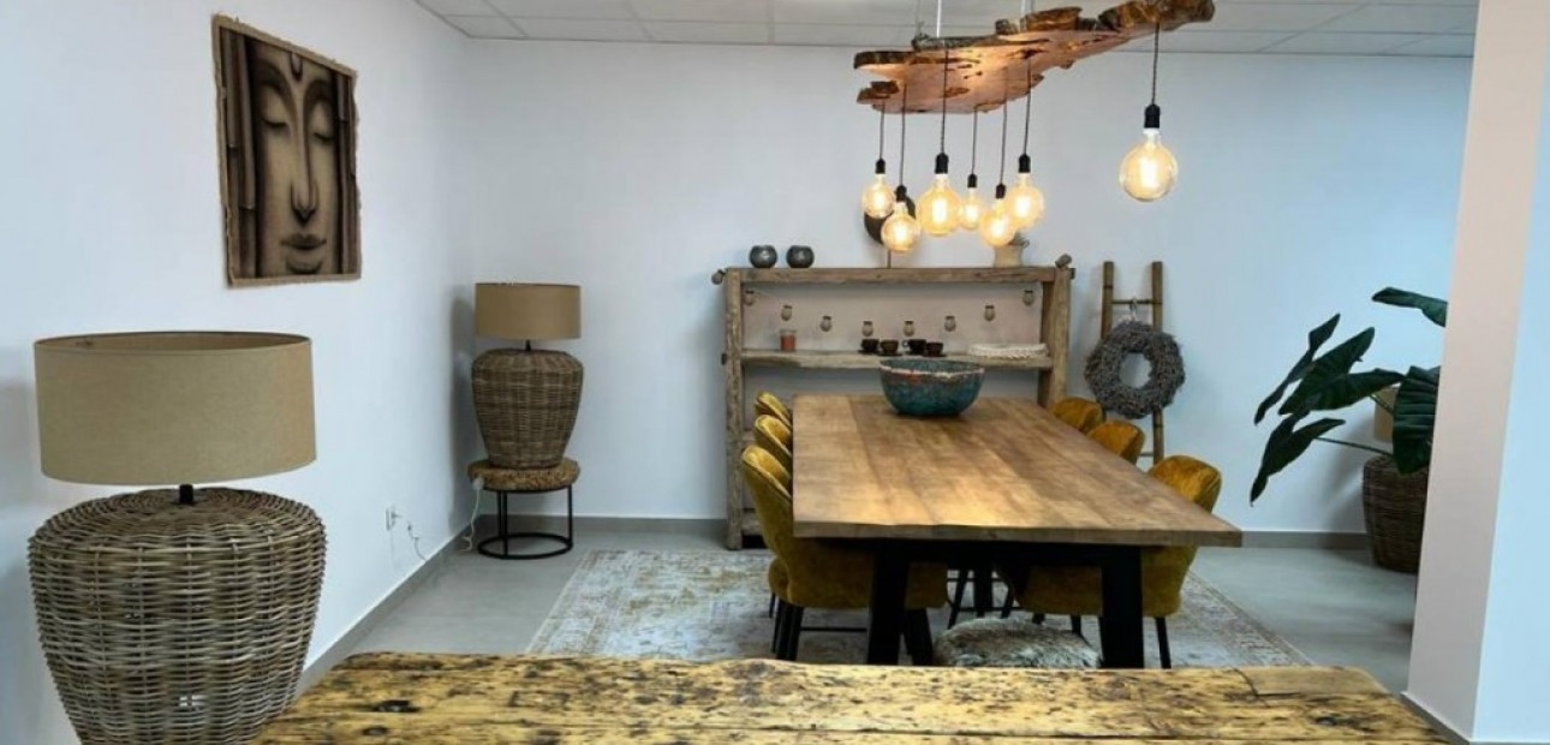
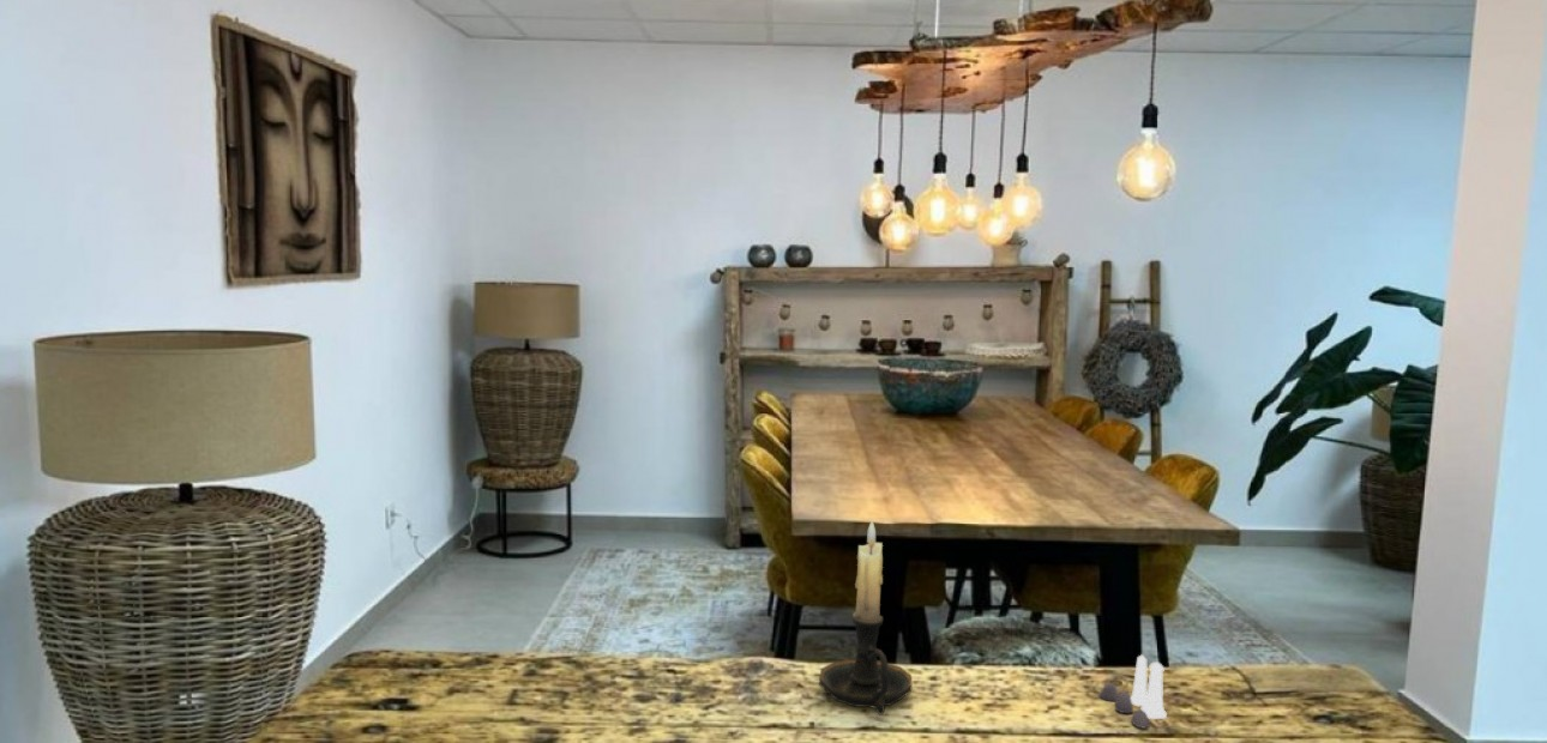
+ salt and pepper shaker set [1097,653,1168,730]
+ candle holder [818,519,913,717]
